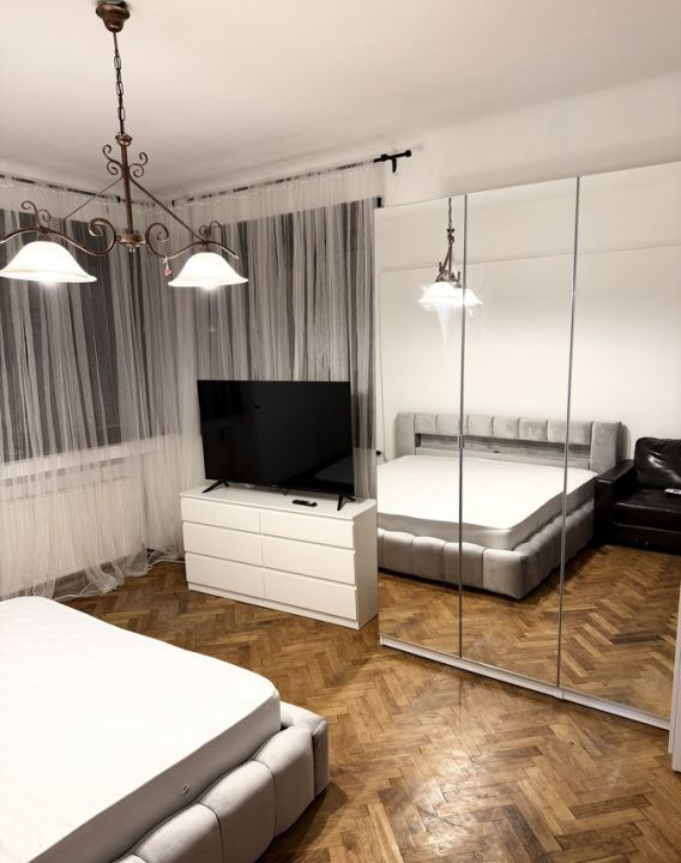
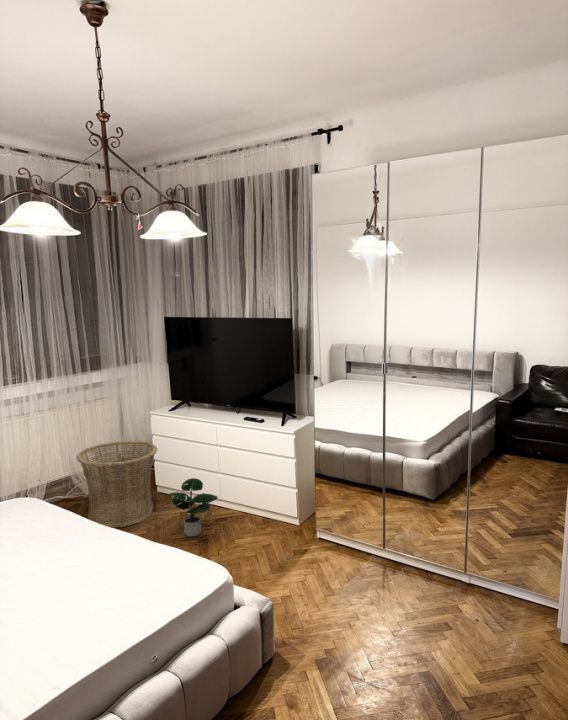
+ potted plant [168,477,219,537]
+ basket [76,440,158,528]
